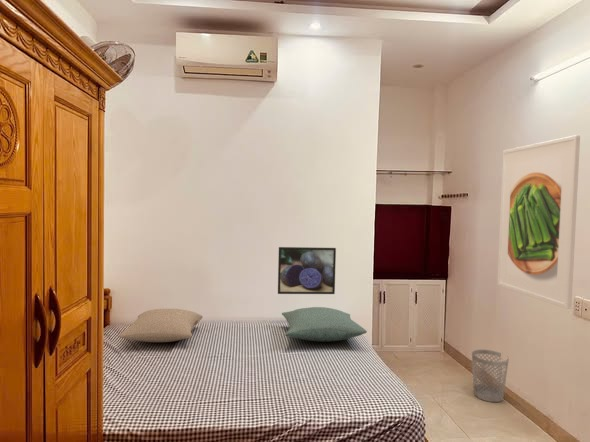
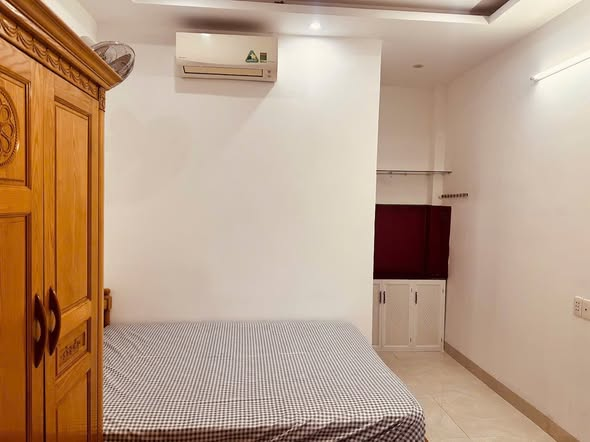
- pillow [281,306,368,343]
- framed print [496,134,581,310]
- pillow [118,308,204,343]
- wastebasket [471,349,510,403]
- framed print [277,246,337,295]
